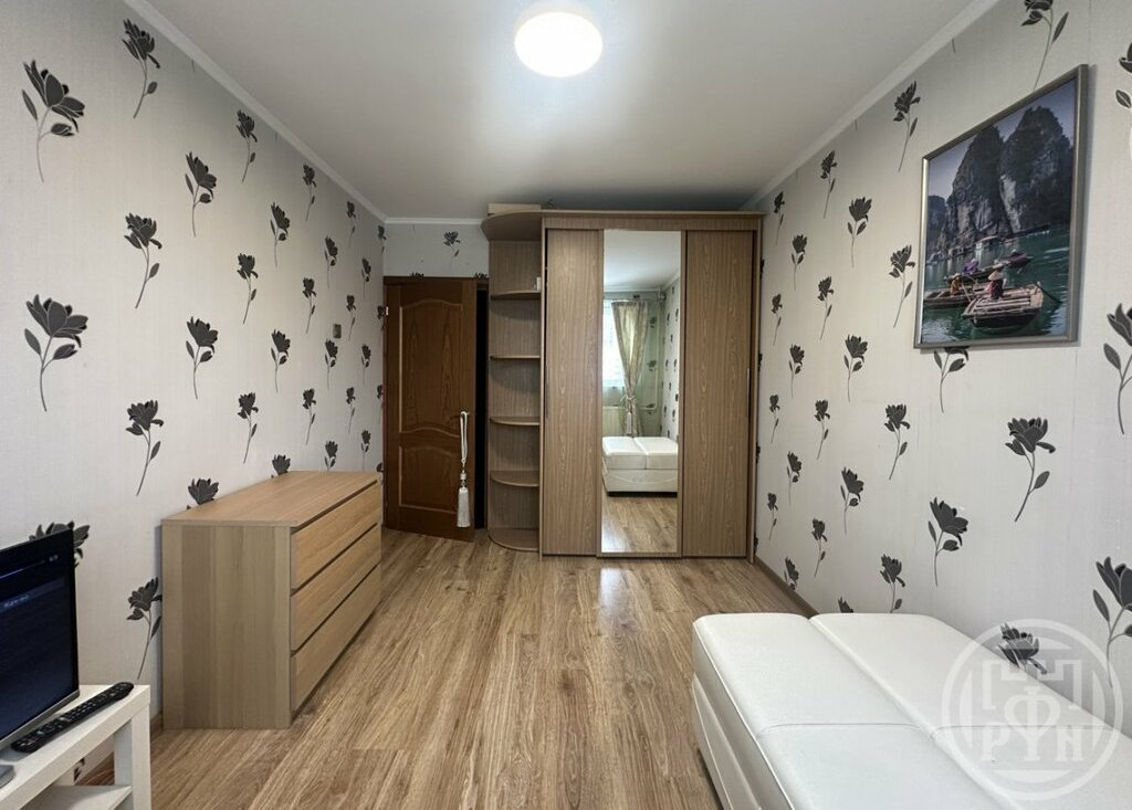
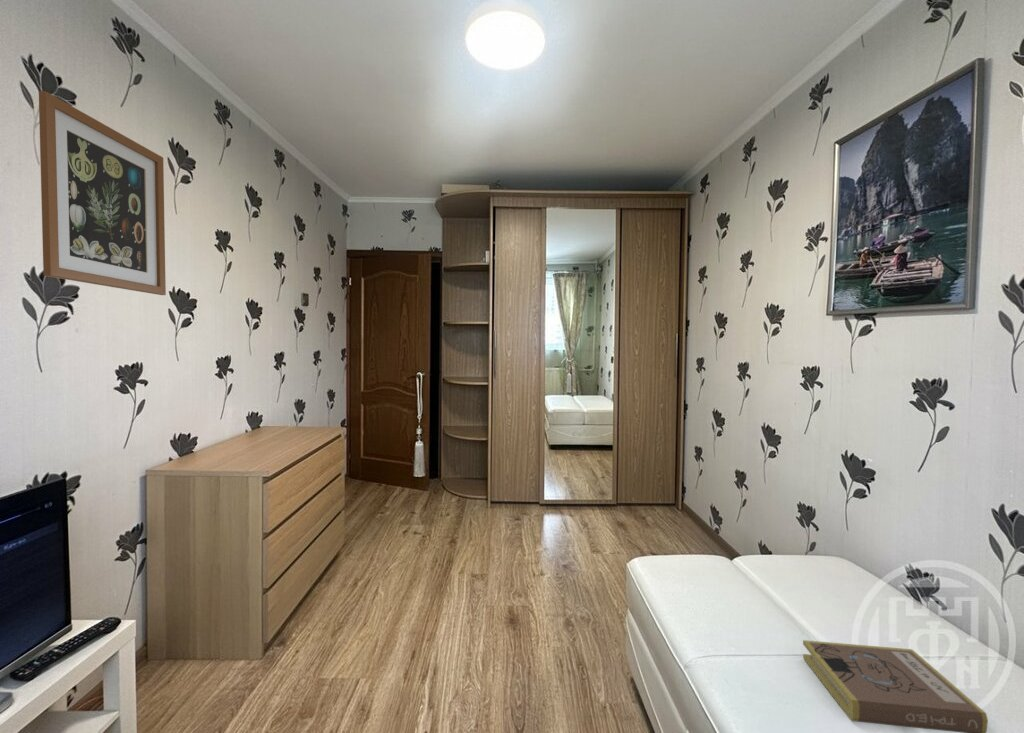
+ book [802,639,989,733]
+ wall art [38,90,167,296]
